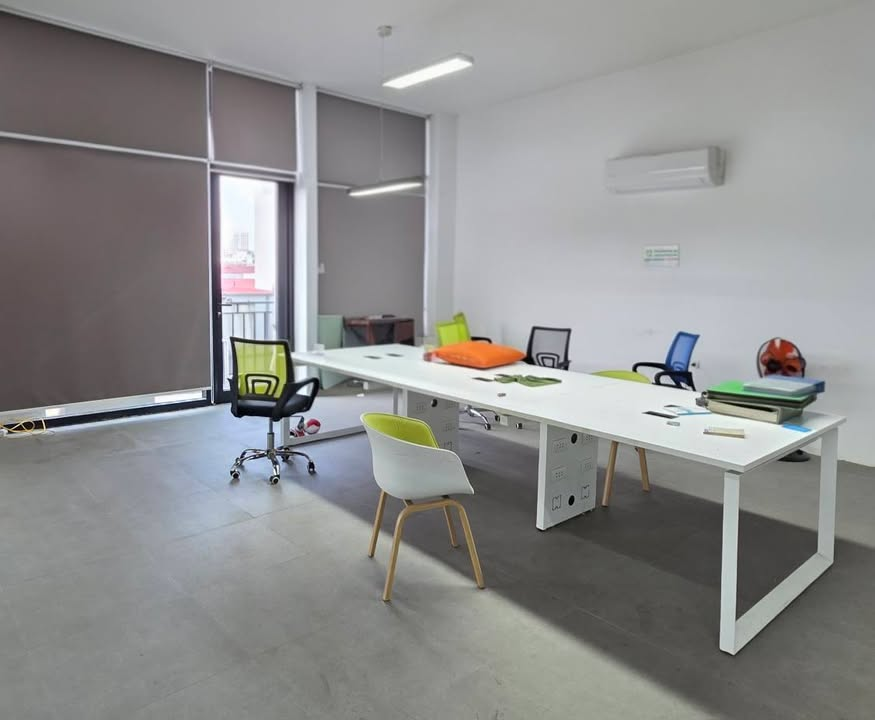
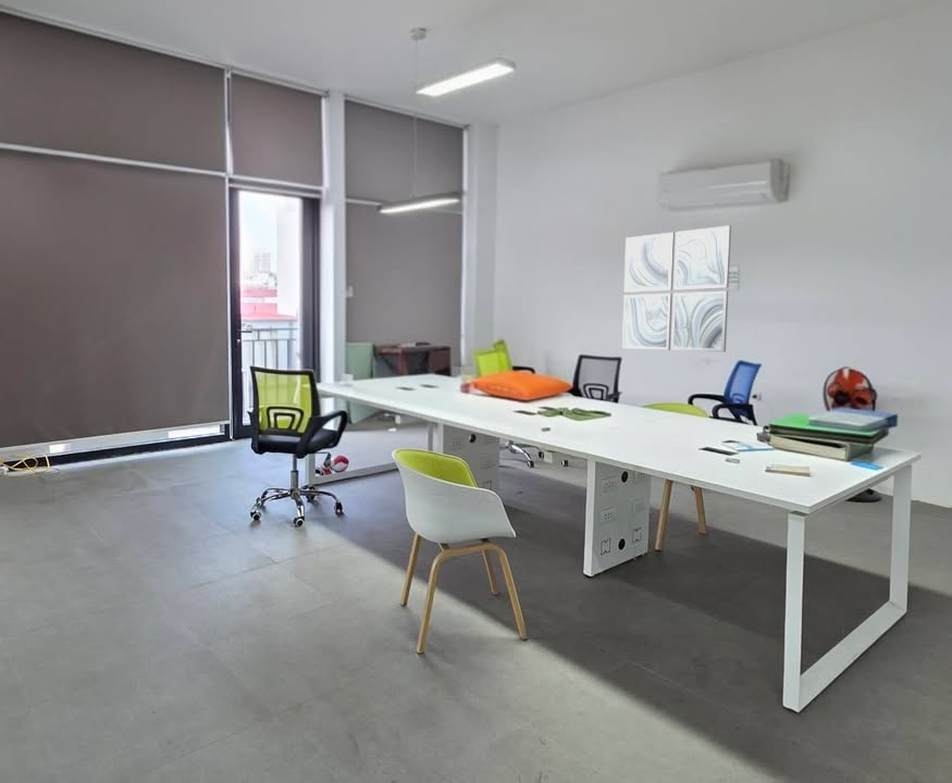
+ wall art [621,224,732,353]
